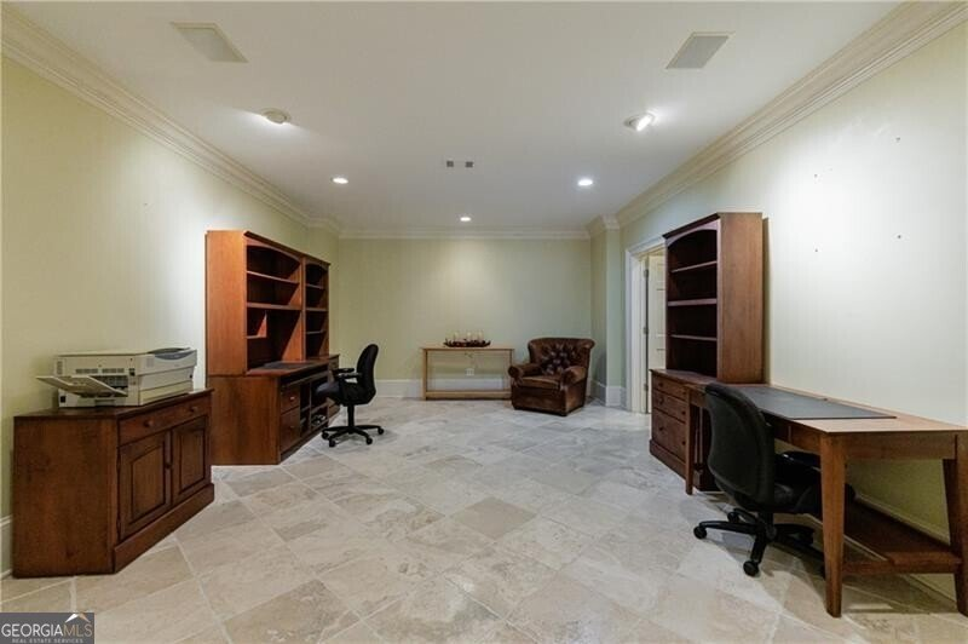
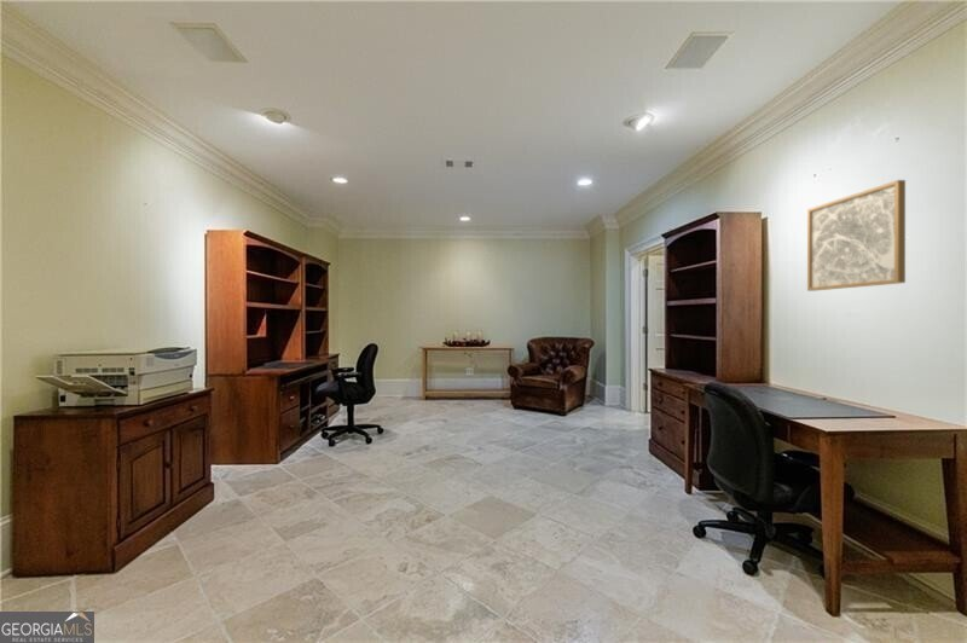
+ wall art [806,179,907,292]
